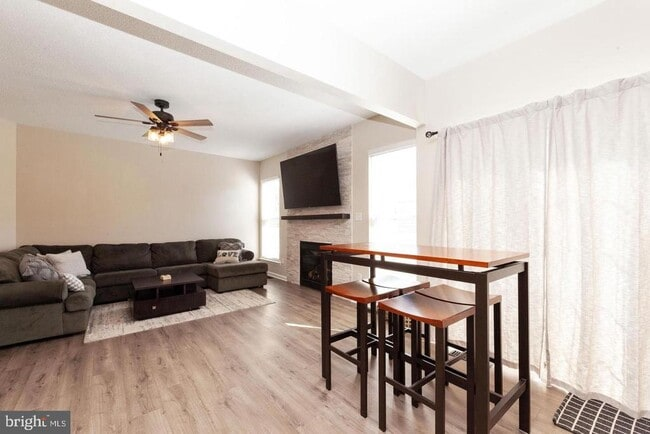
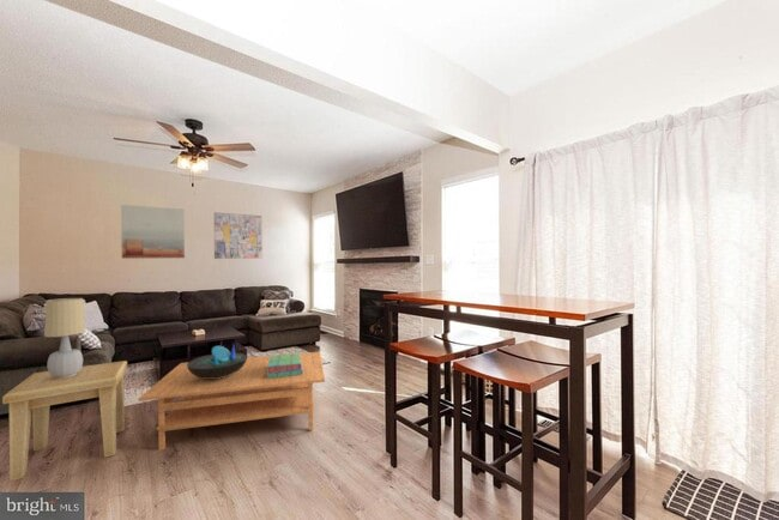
+ stack of books [267,352,303,379]
+ side table [1,359,128,482]
+ wall art [120,204,186,260]
+ decorative bowl [187,344,248,379]
+ coffee table [138,351,326,452]
+ table lamp [43,297,86,379]
+ wall art [213,211,264,260]
